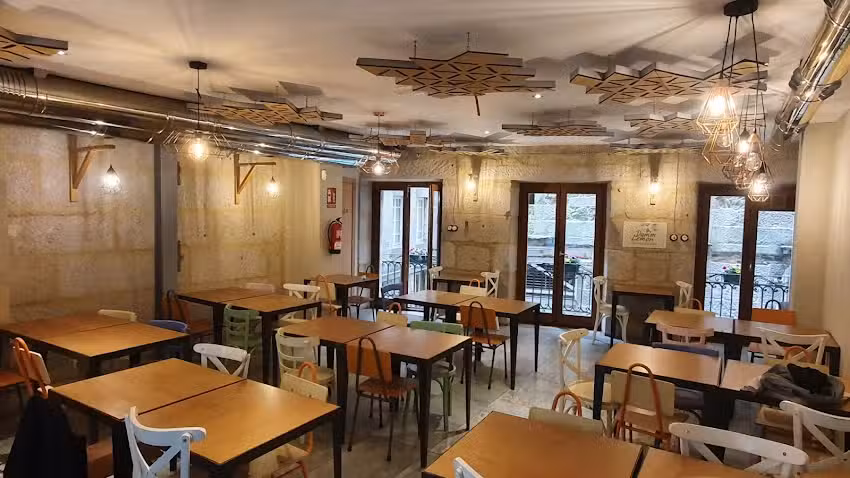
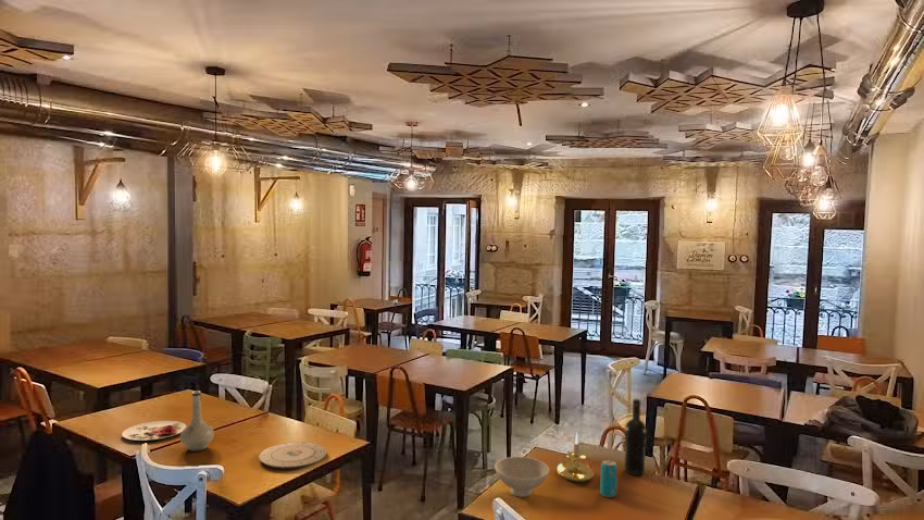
+ wine bottle [624,398,648,476]
+ beverage can [599,459,619,498]
+ bowl [494,456,550,498]
+ plate [121,420,187,442]
+ vase [179,389,215,453]
+ candle holder [557,431,596,483]
+ plate [258,441,327,470]
